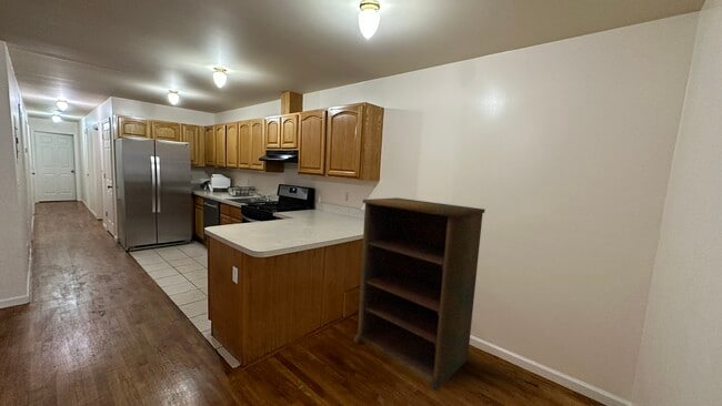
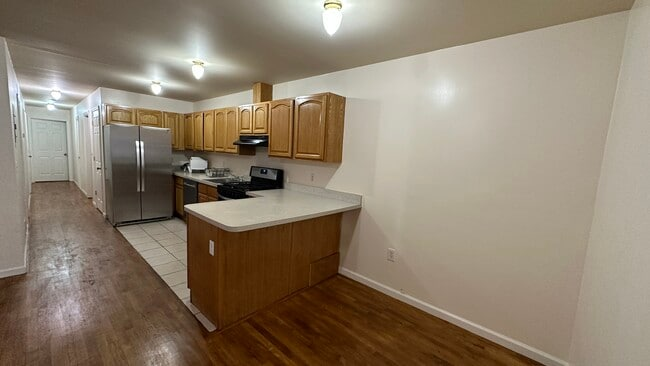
- shelving unit [353,196,487,392]
